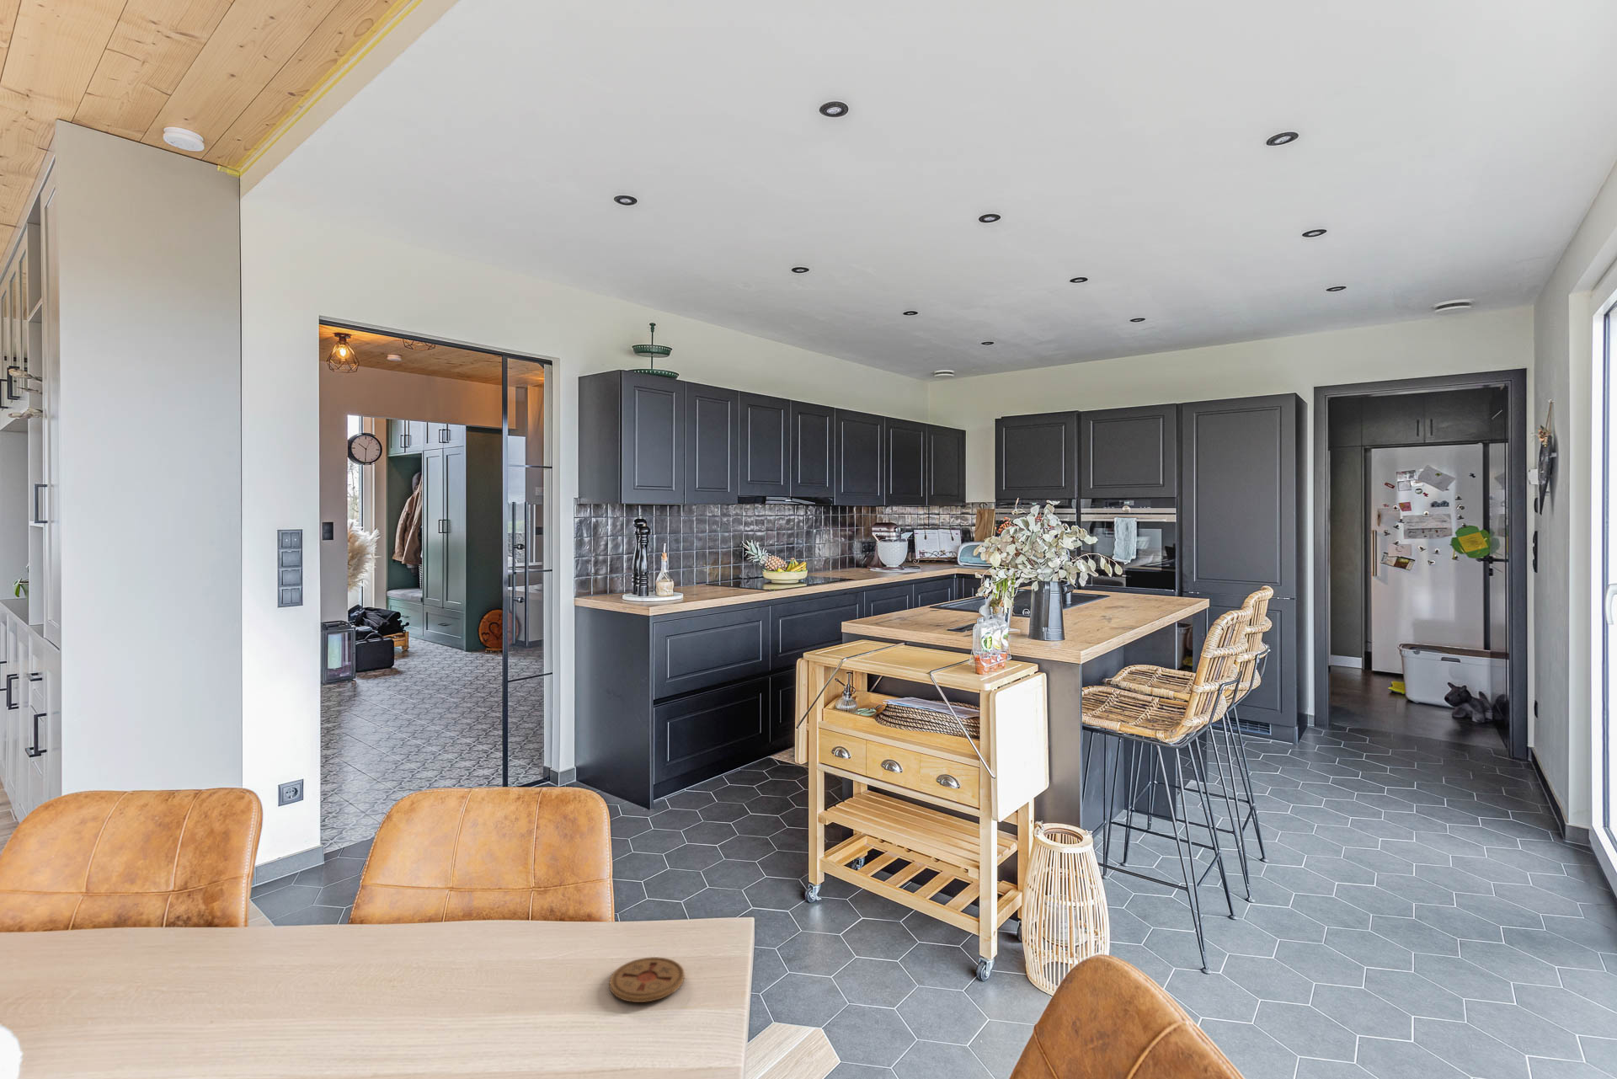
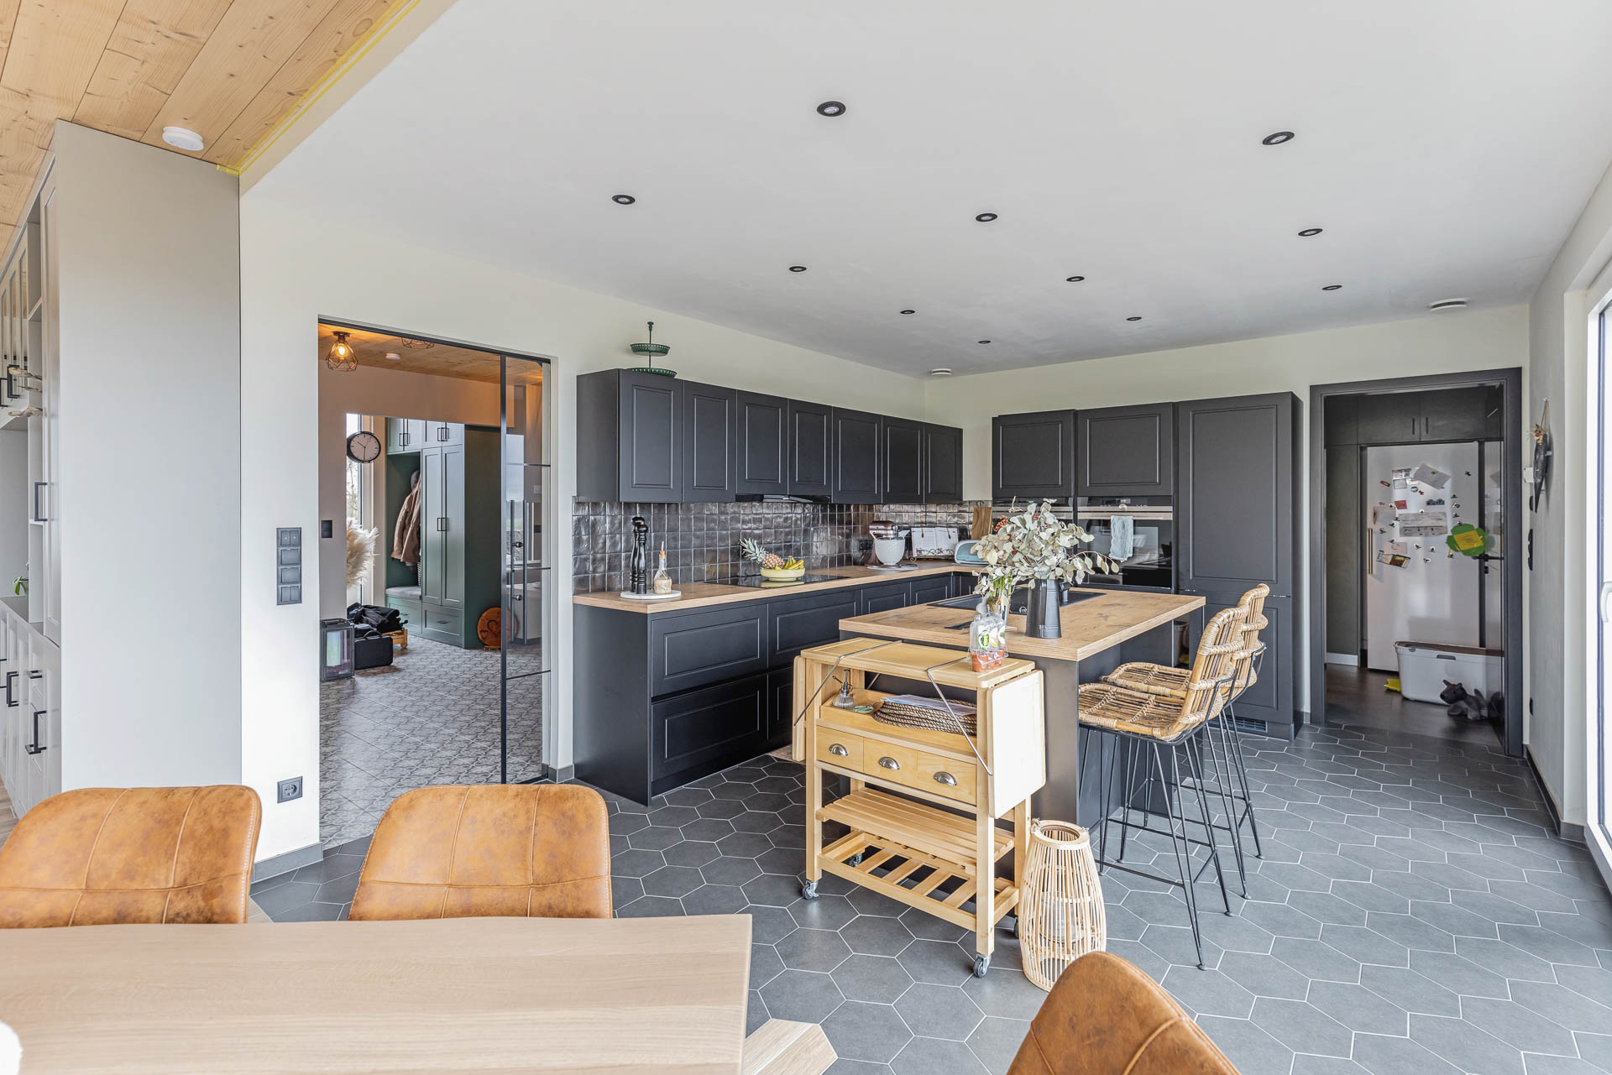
- coaster [609,956,685,1003]
